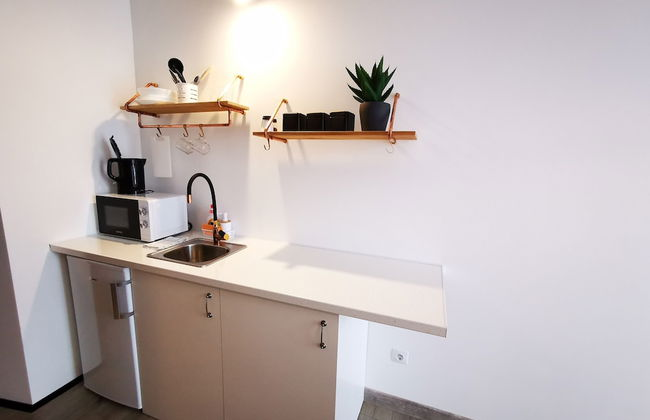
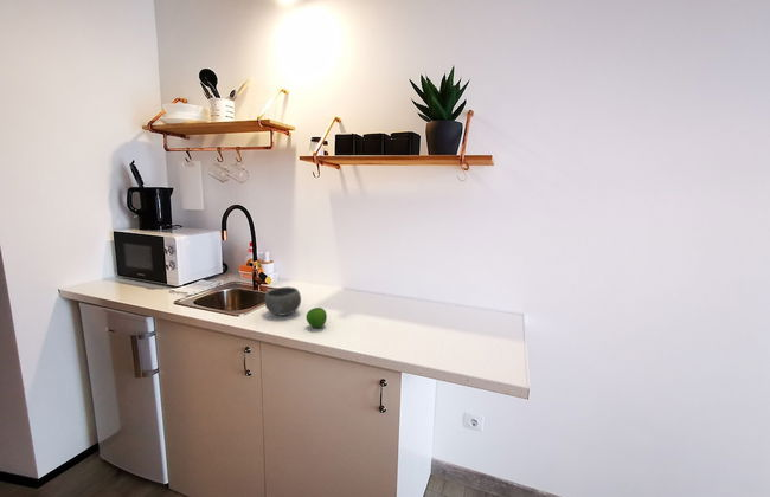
+ apple [306,306,328,329]
+ bowl [263,285,302,316]
